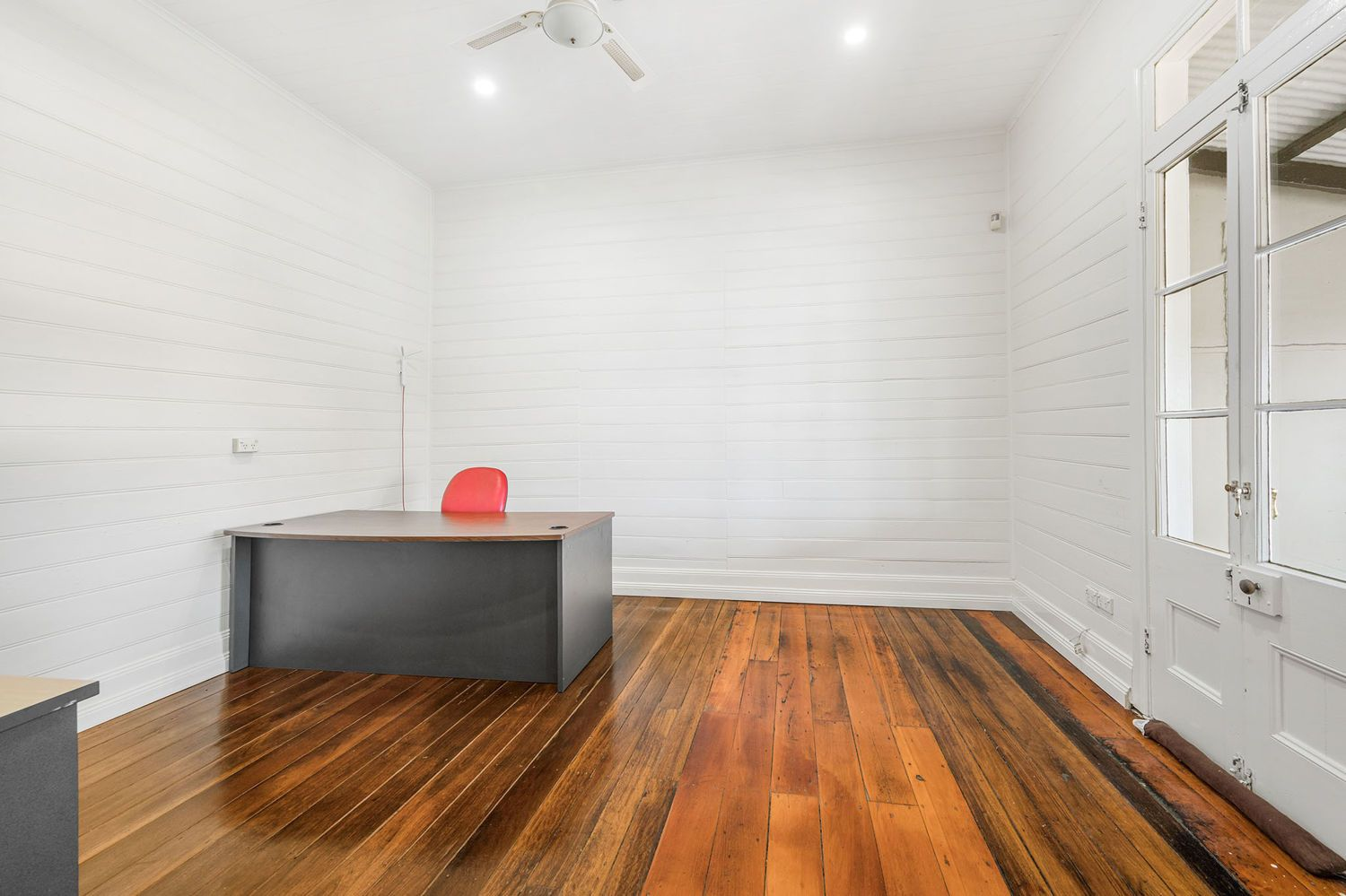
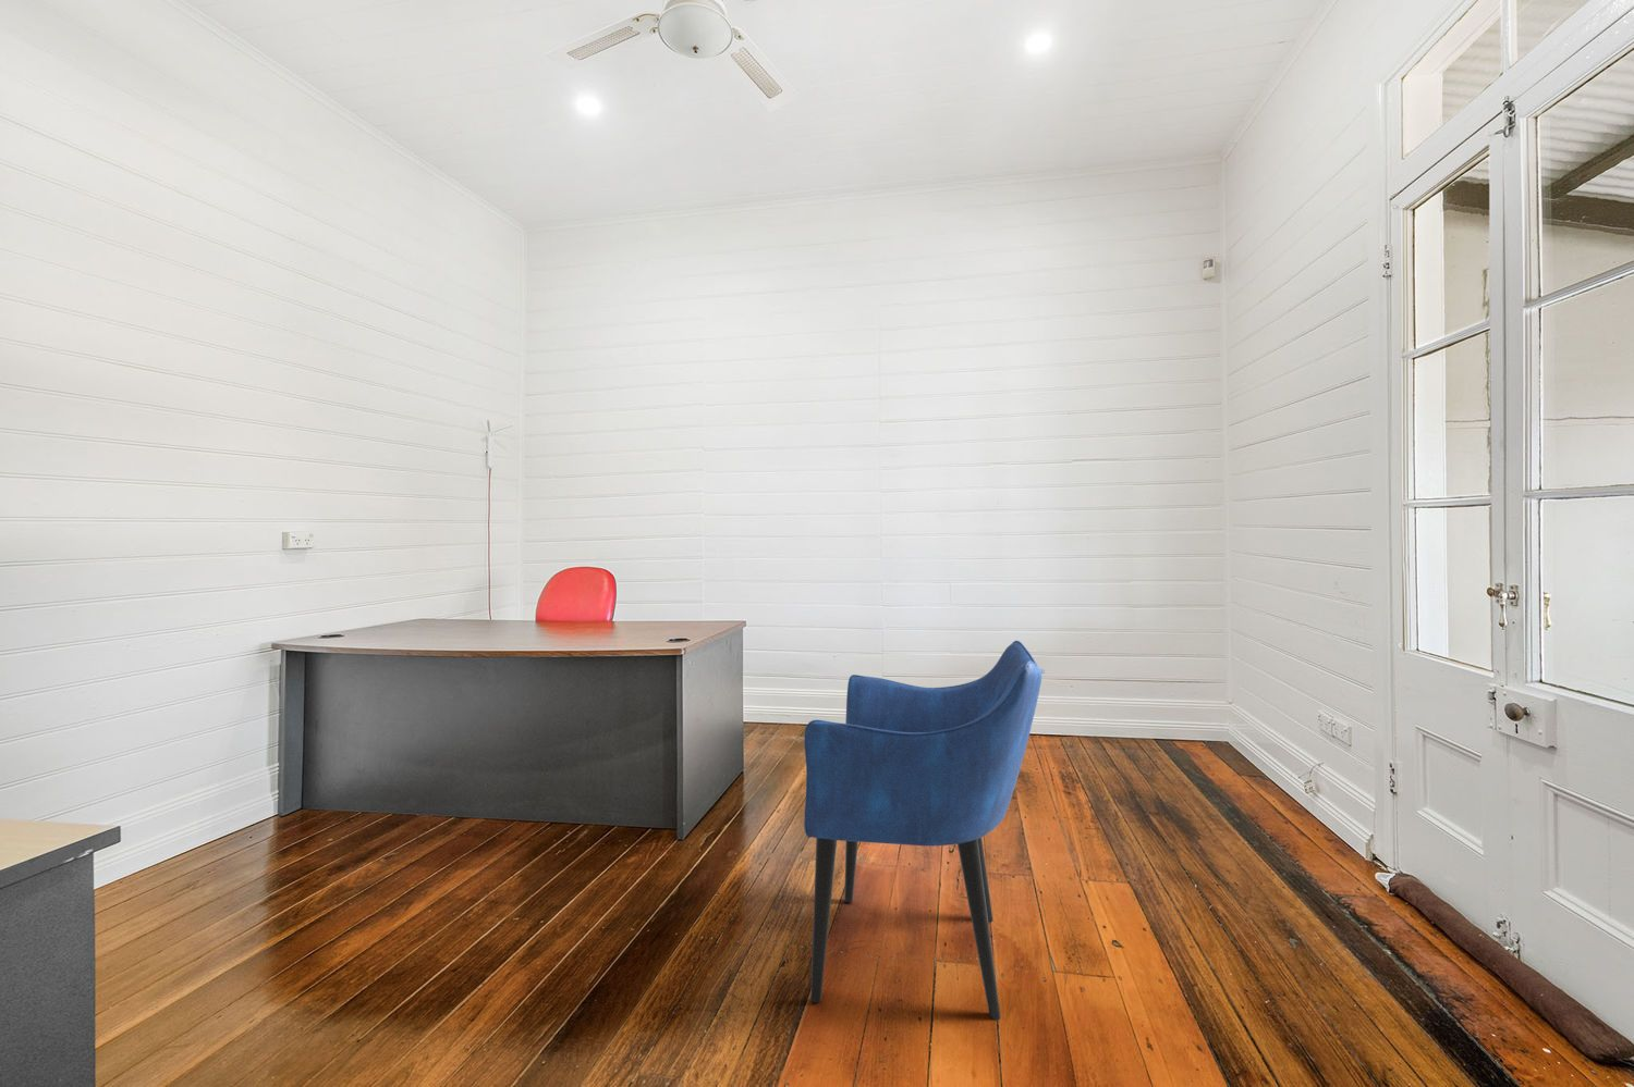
+ armchair [802,639,1045,1021]
